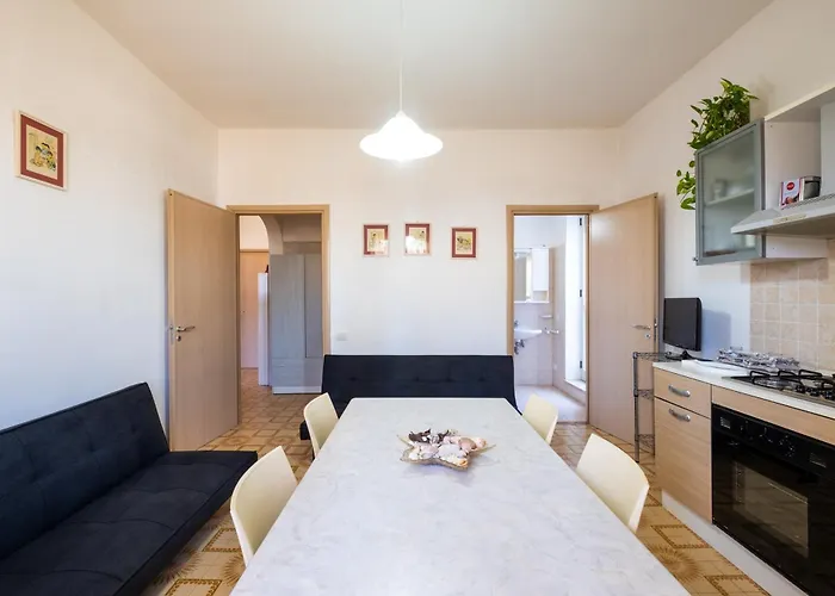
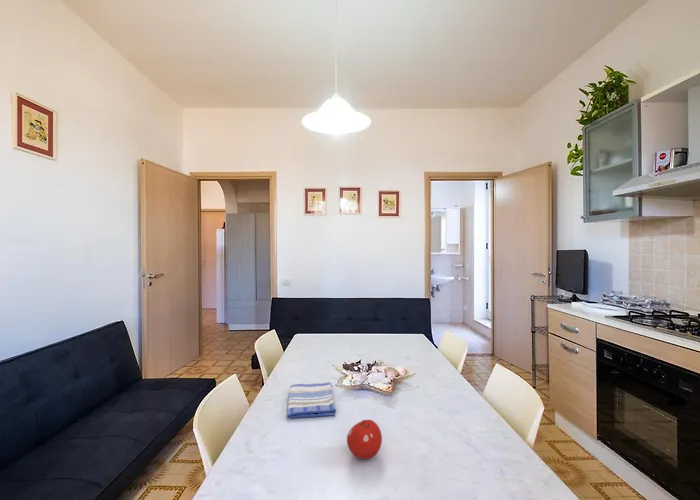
+ fruit [346,419,383,460]
+ dish towel [286,381,337,419]
